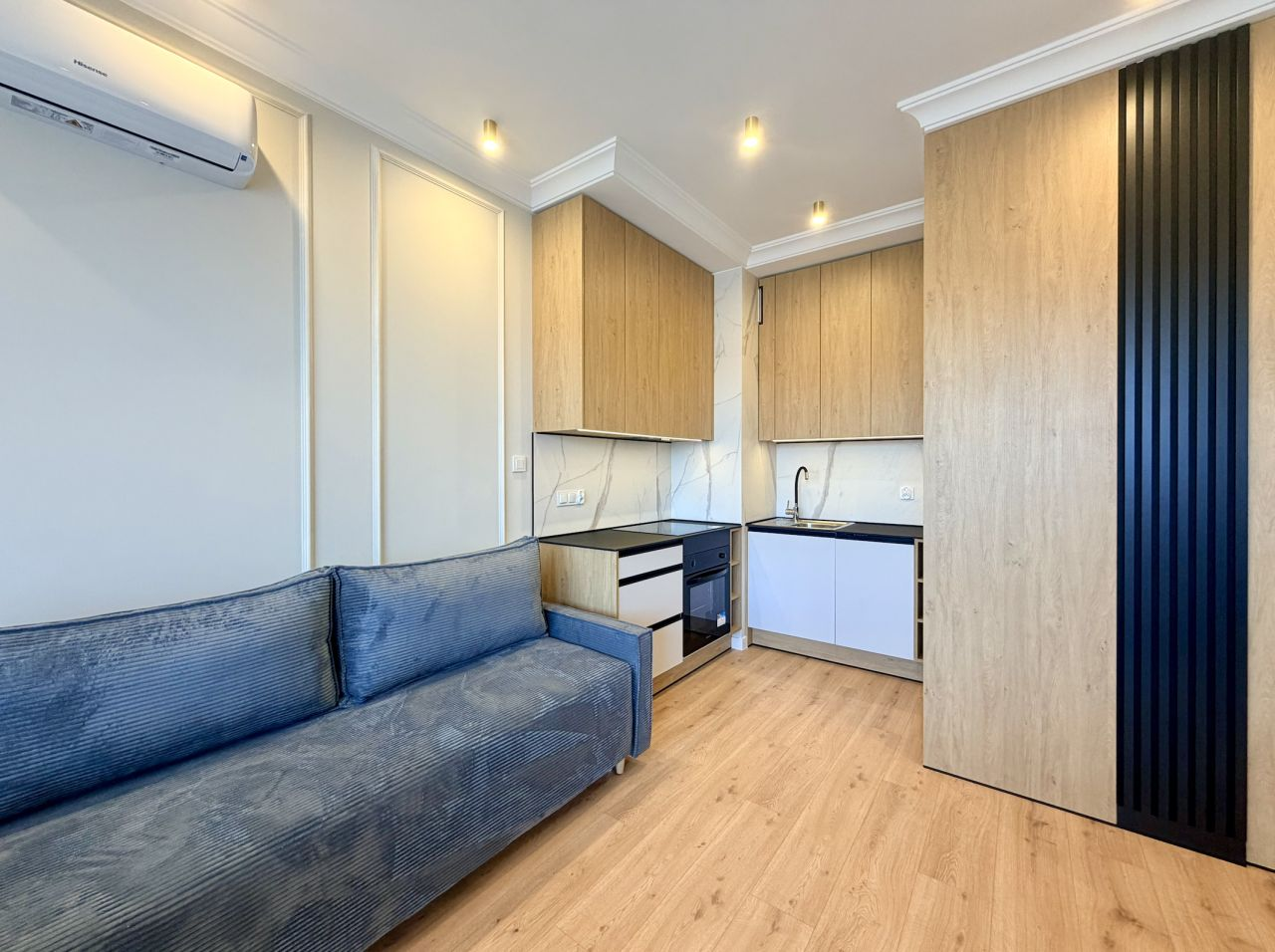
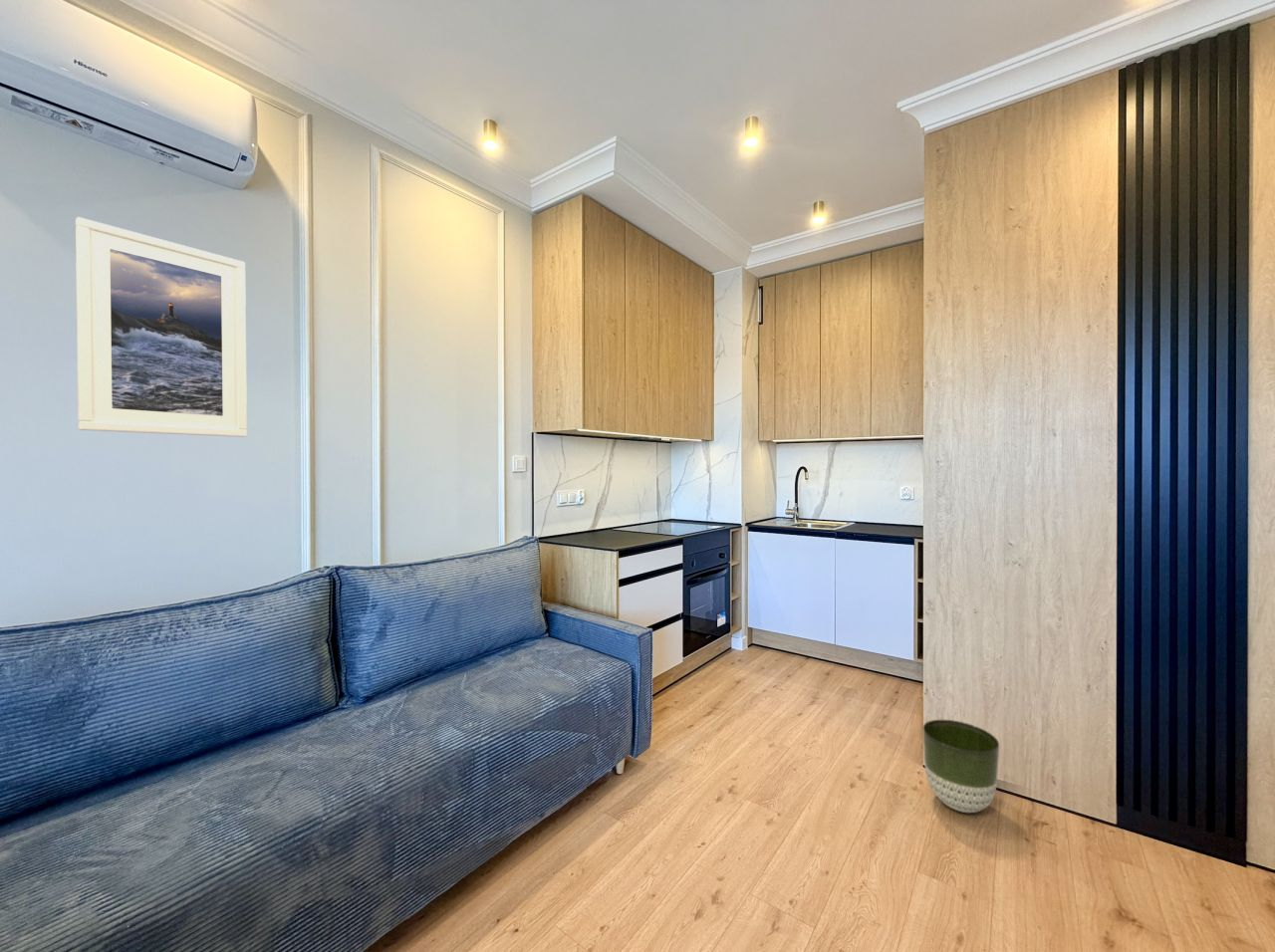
+ planter [922,719,1000,814]
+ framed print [75,216,248,438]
